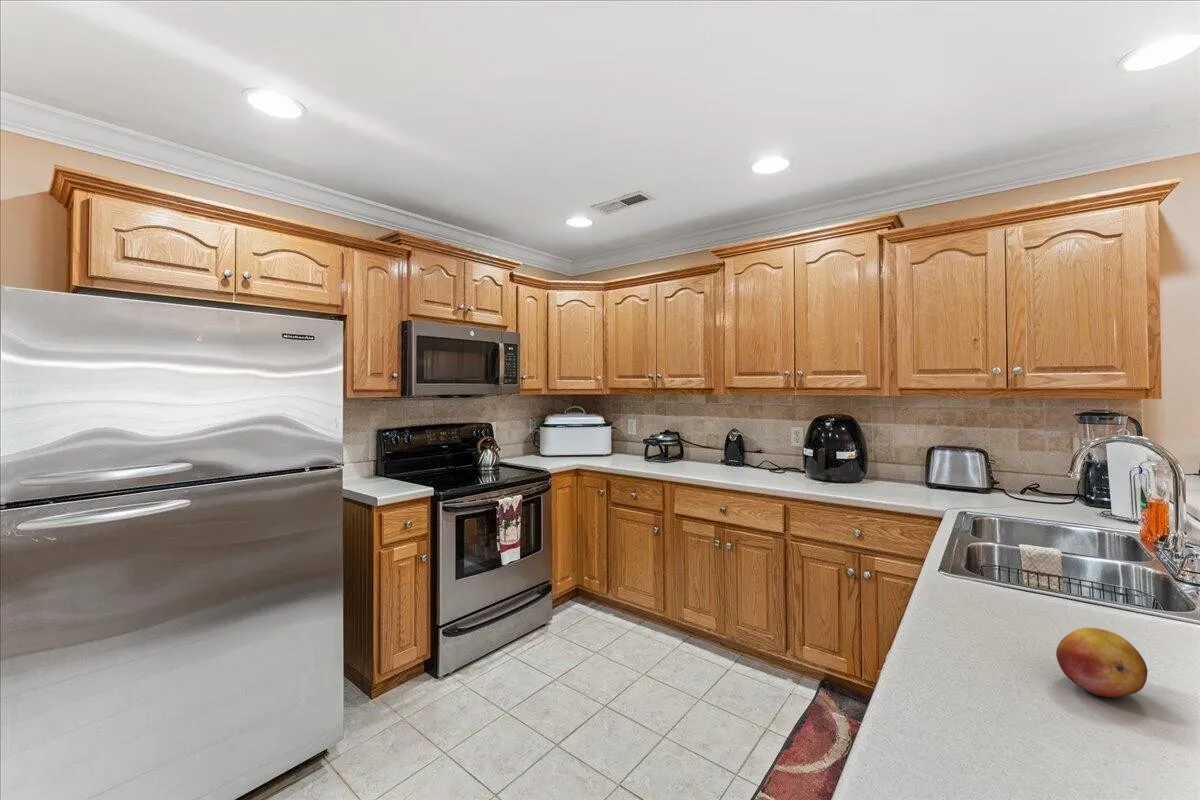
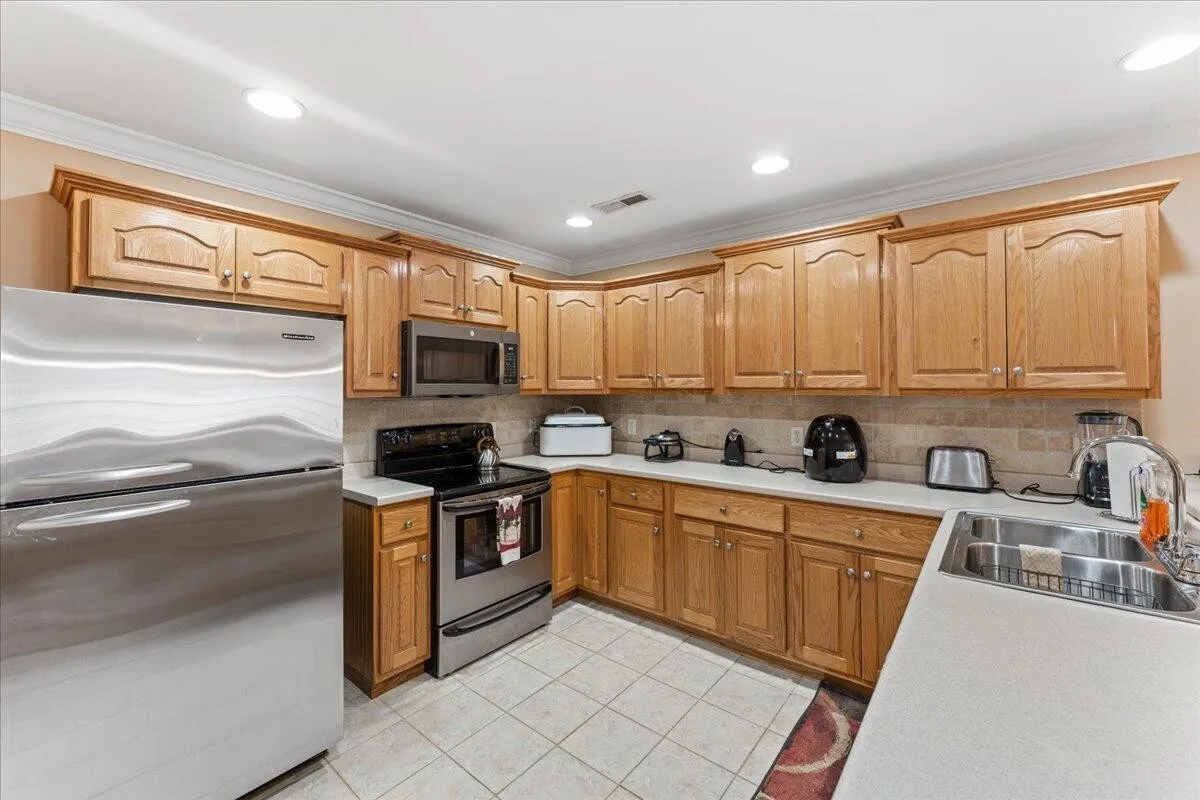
- fruit [1055,627,1149,698]
